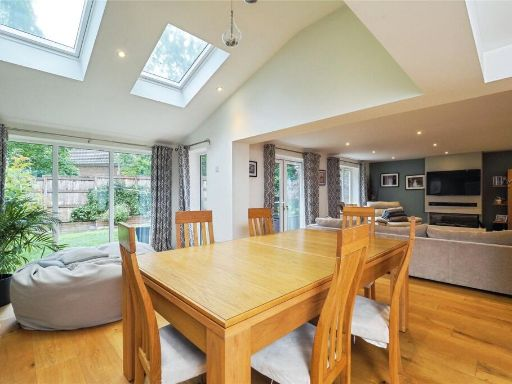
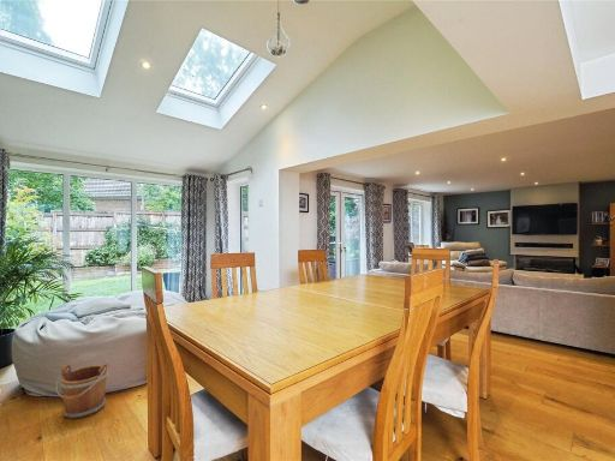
+ bucket [55,363,109,420]
